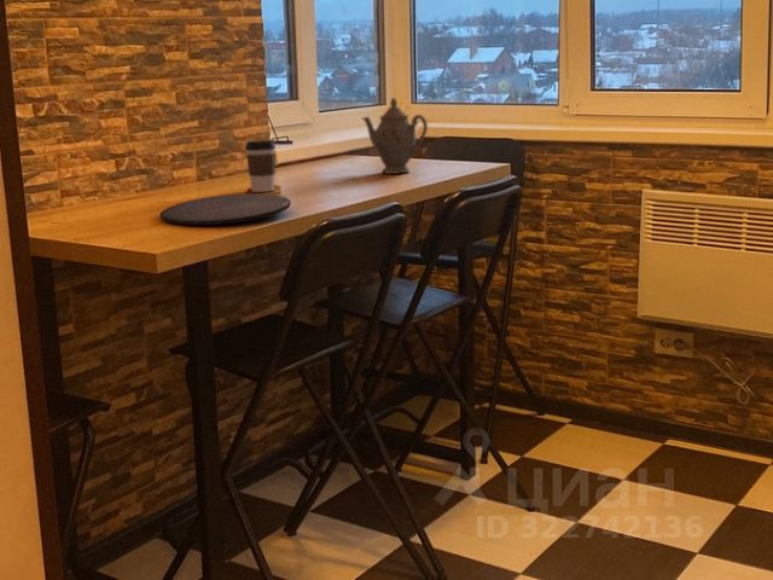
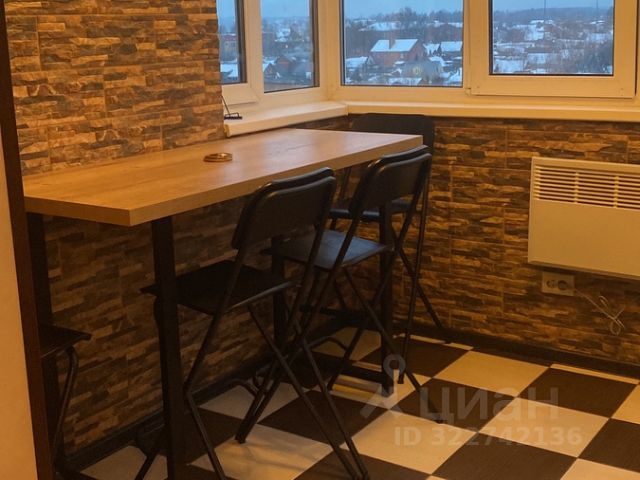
- coffee cup [244,139,277,193]
- plate [159,193,292,226]
- chinaware [361,97,429,175]
